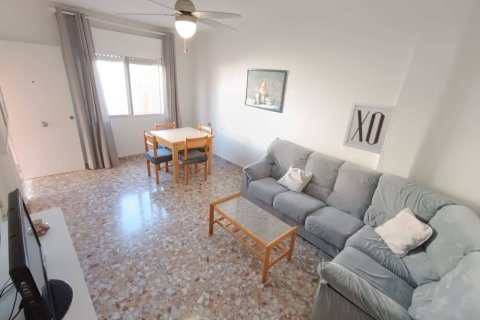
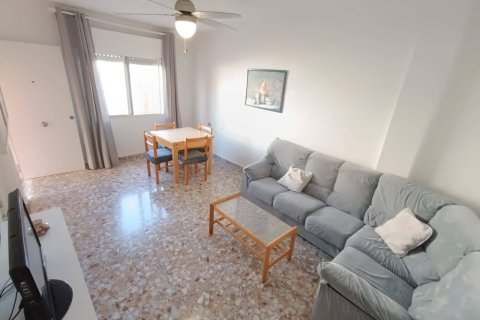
- wall art [342,101,397,155]
